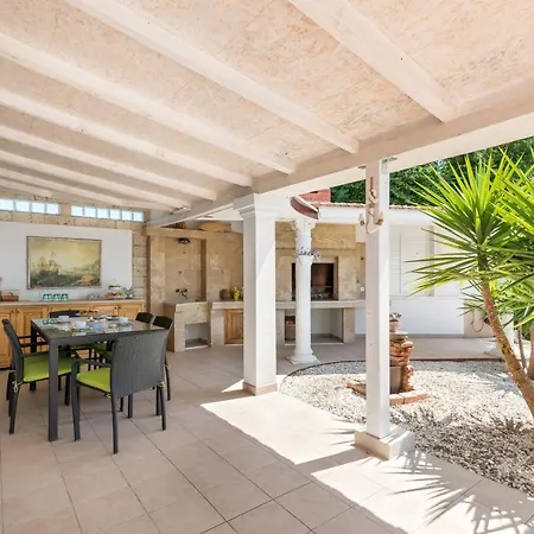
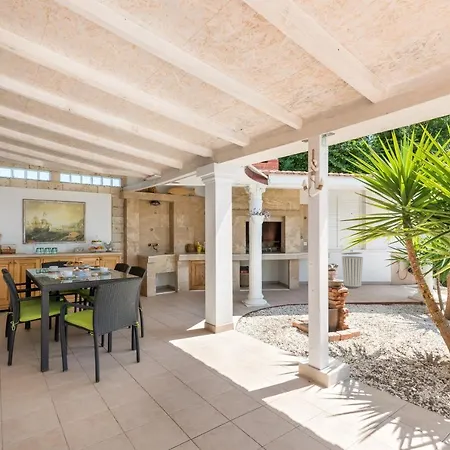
+ trash can [341,249,364,288]
